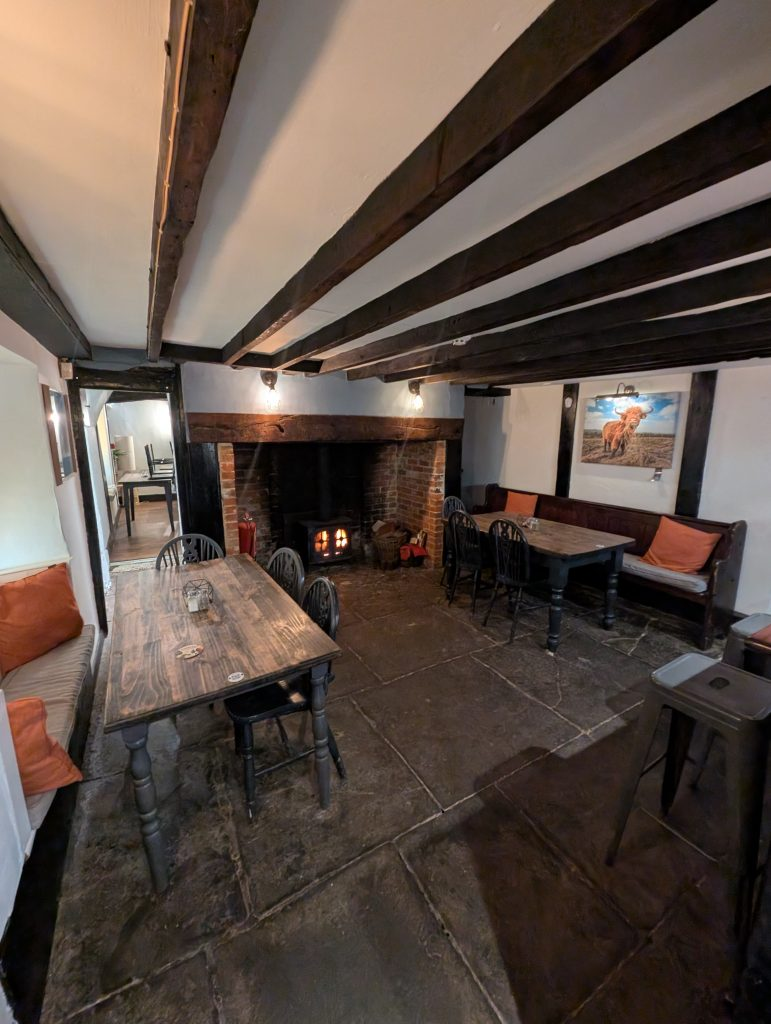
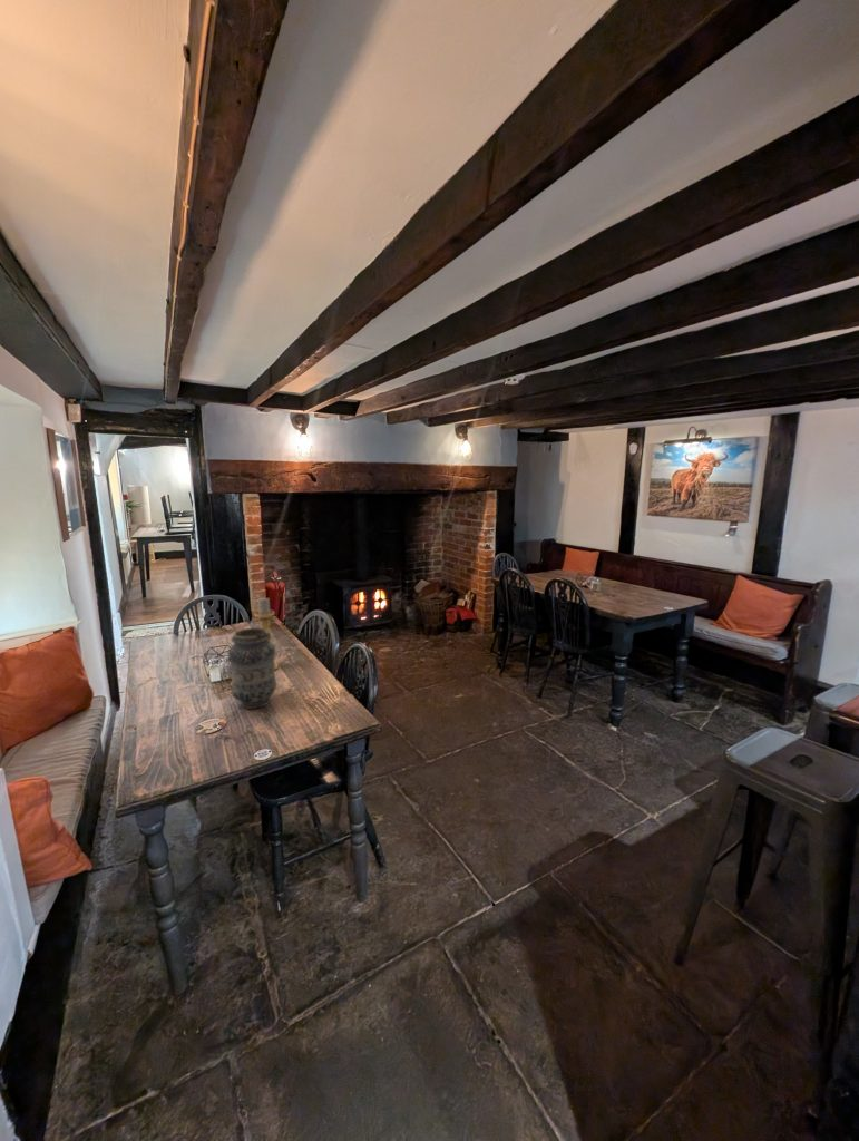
+ vase [226,626,277,710]
+ candle holder [253,596,280,671]
